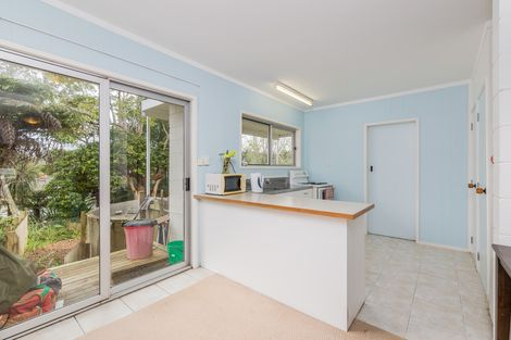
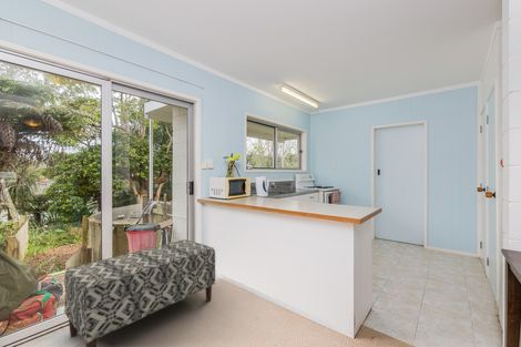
+ bench [63,238,216,347]
